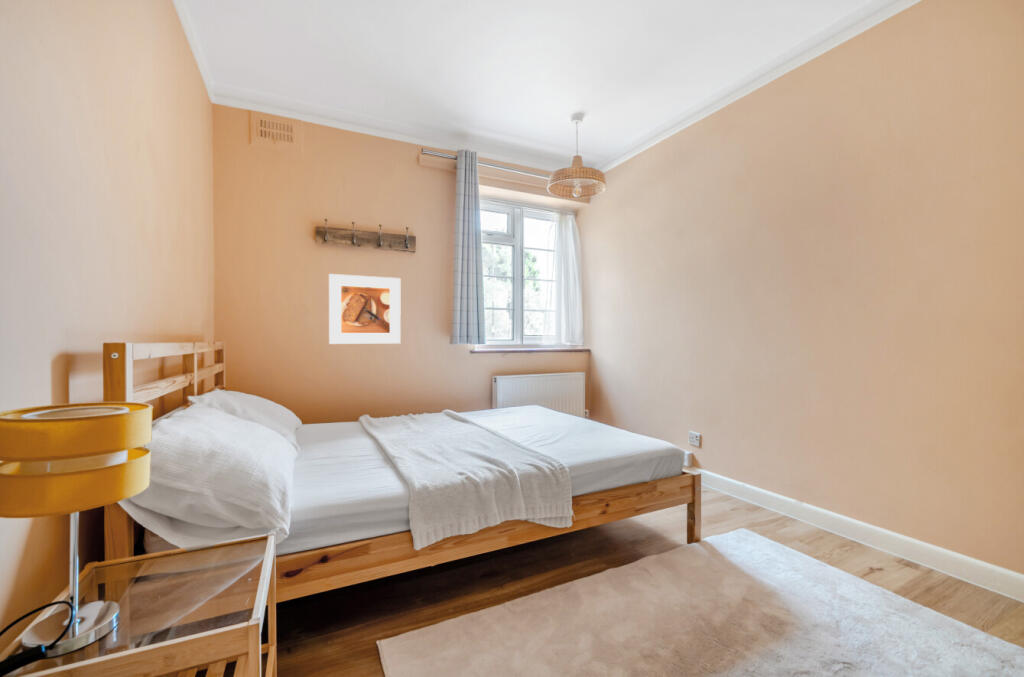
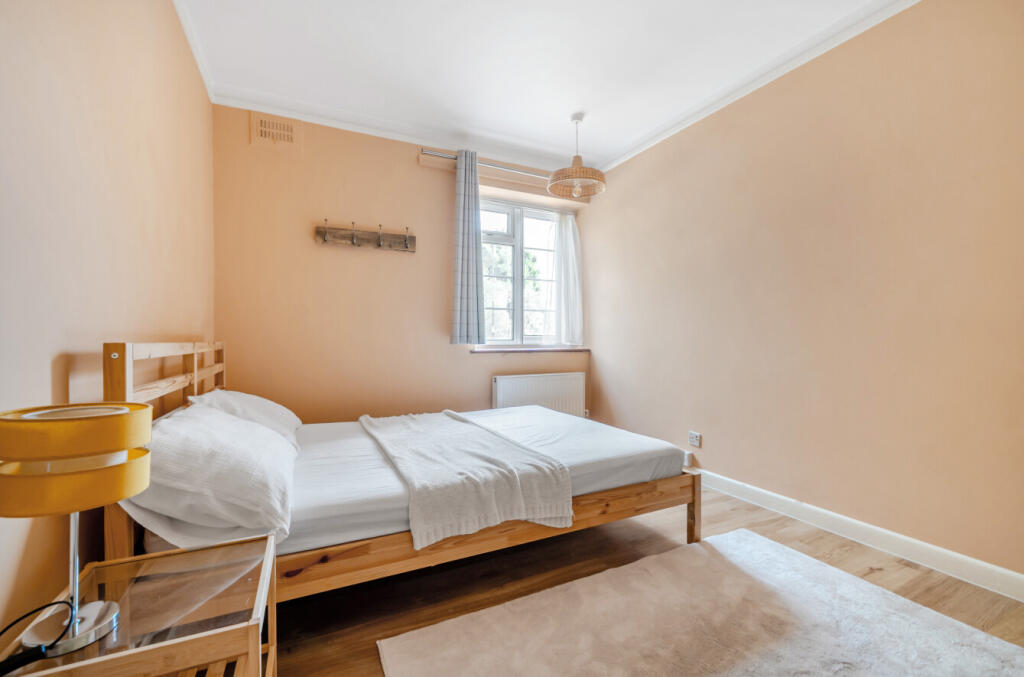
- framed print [328,273,402,345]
